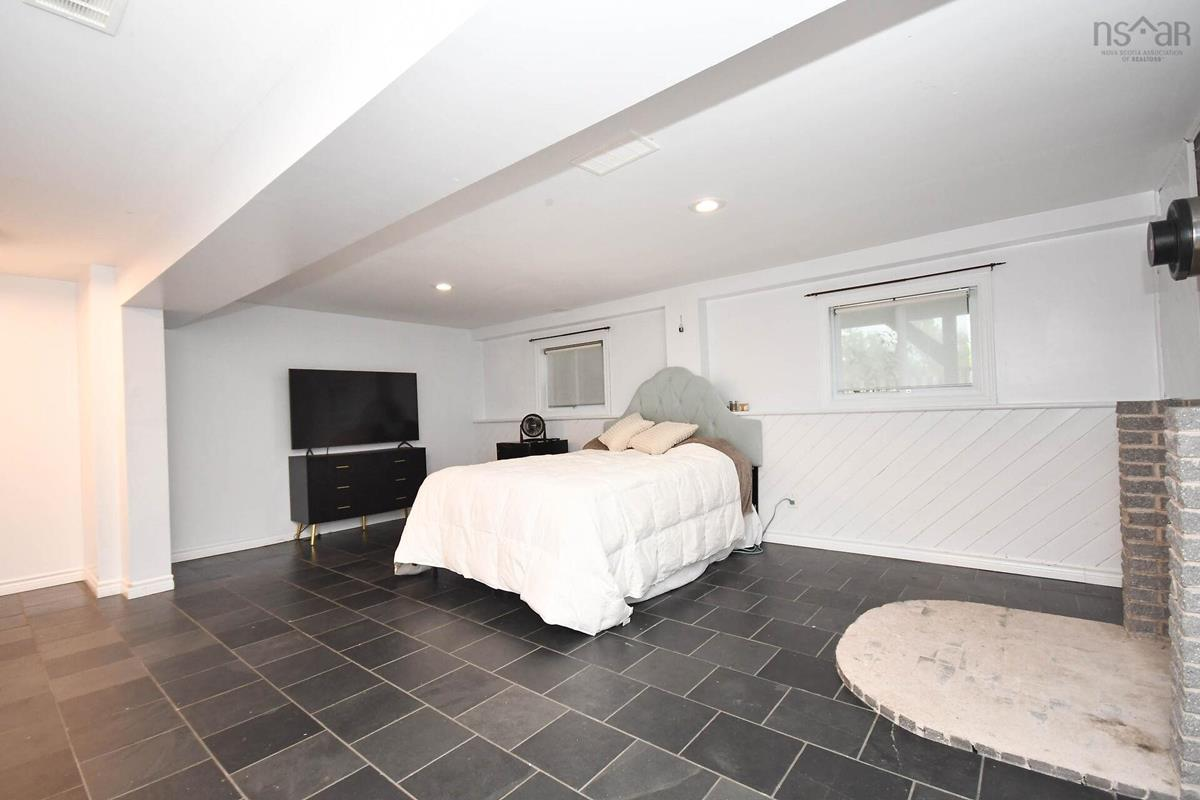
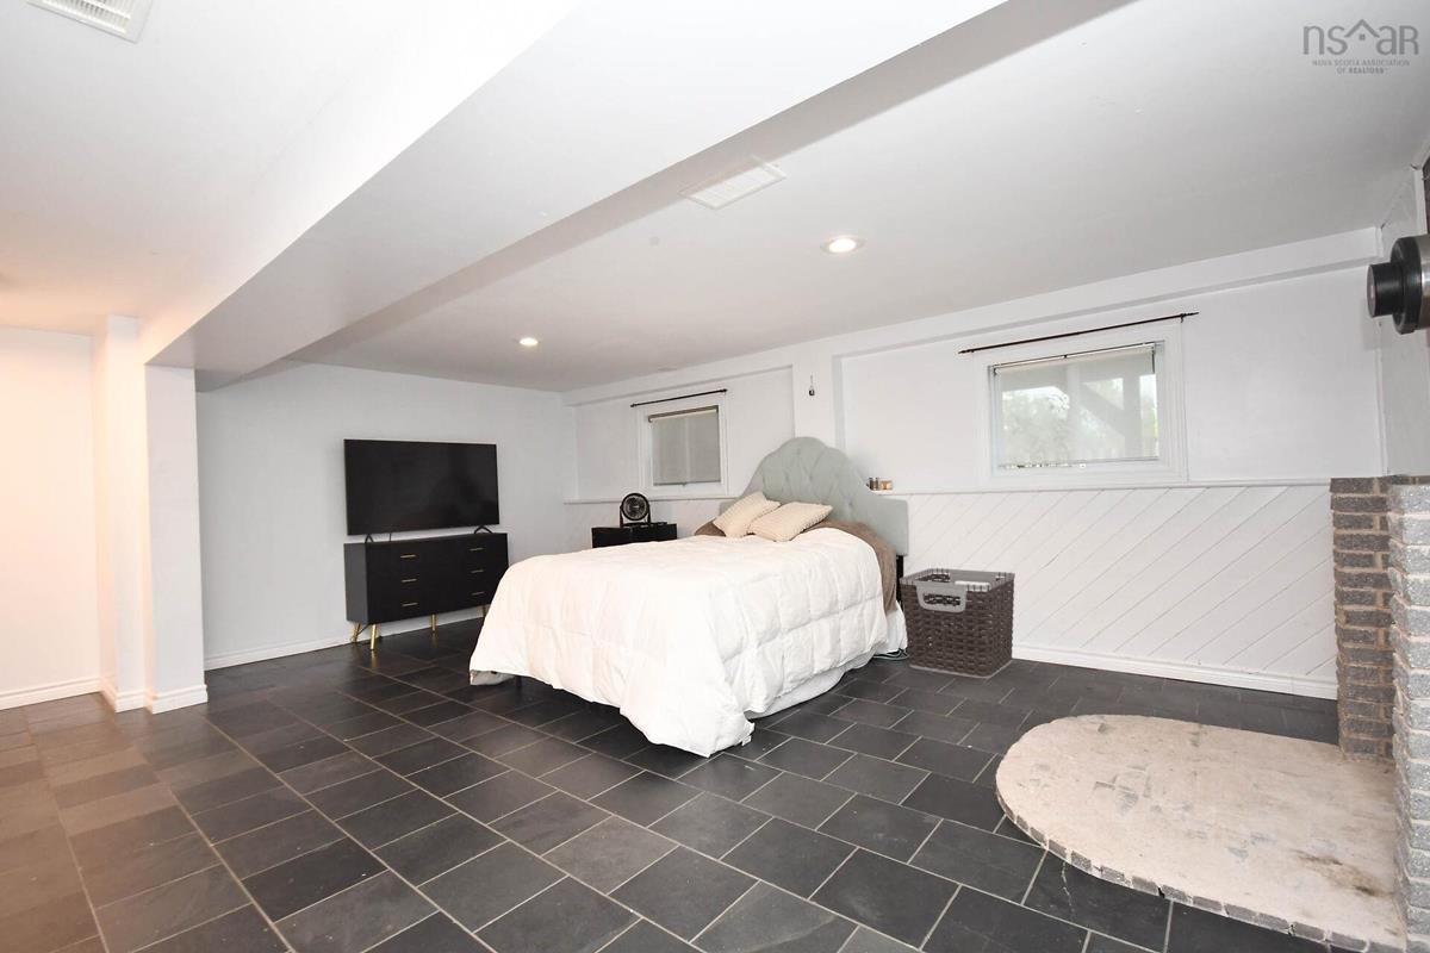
+ clothes hamper [899,567,1016,679]
